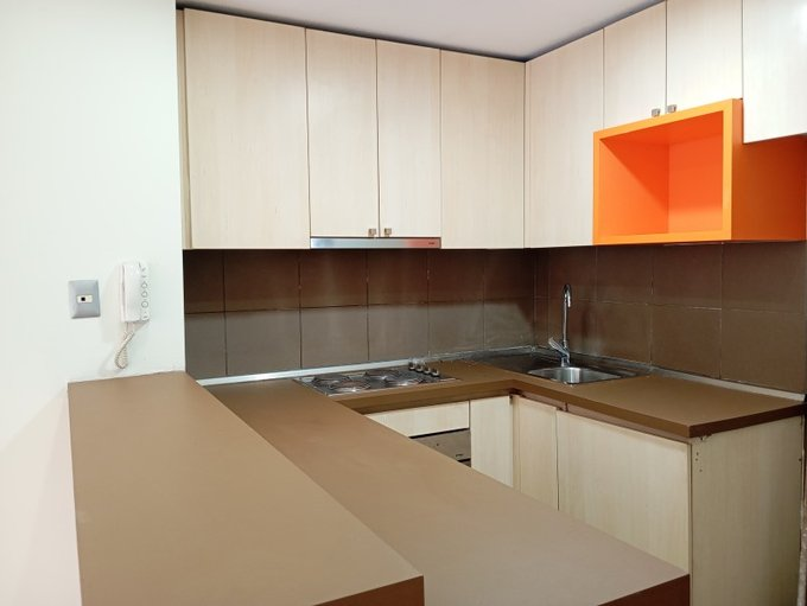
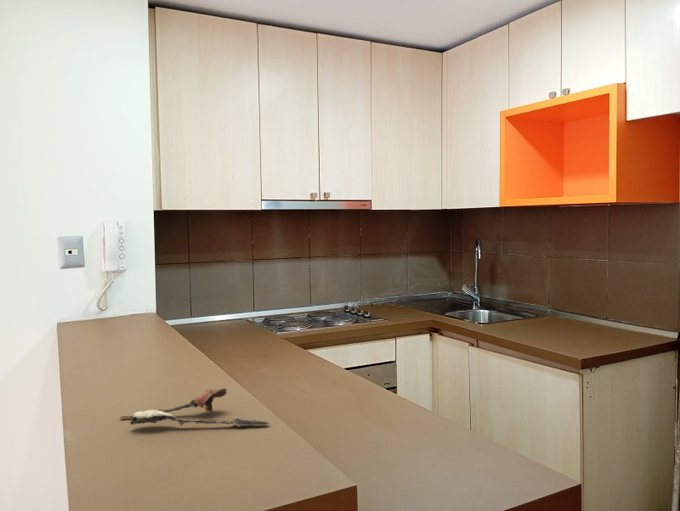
+ spoon [119,387,271,428]
